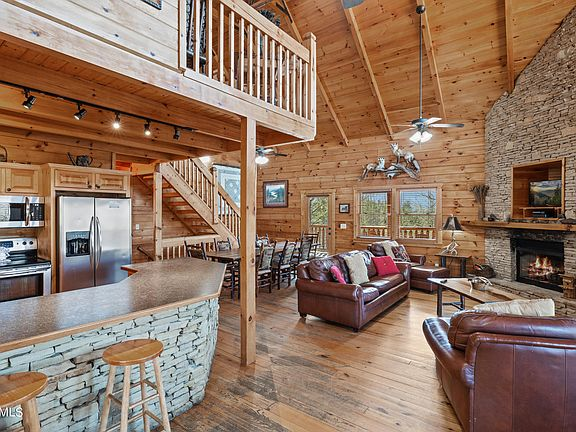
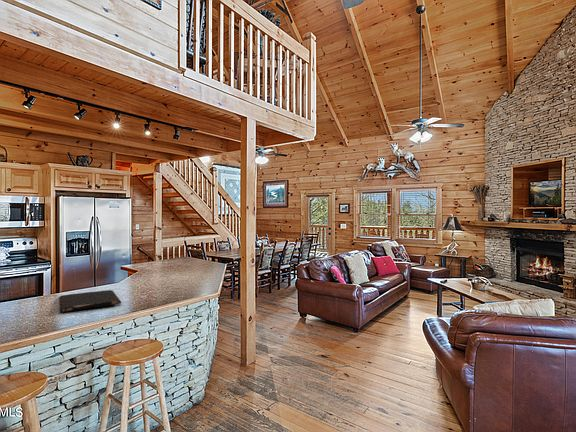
+ cutting board [58,289,122,313]
